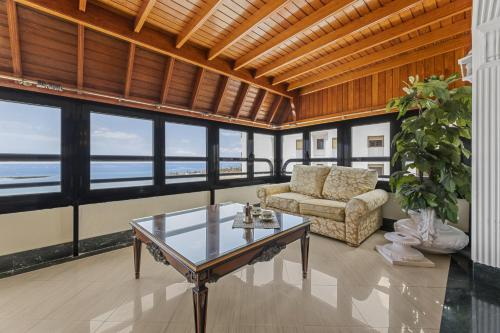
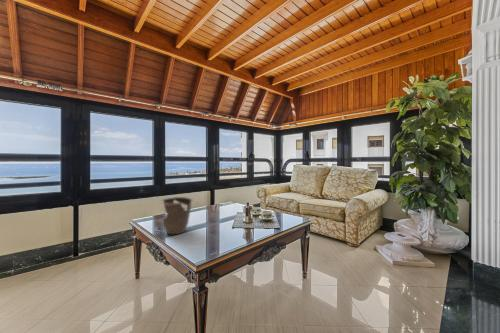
+ decorative bowl [160,196,193,235]
